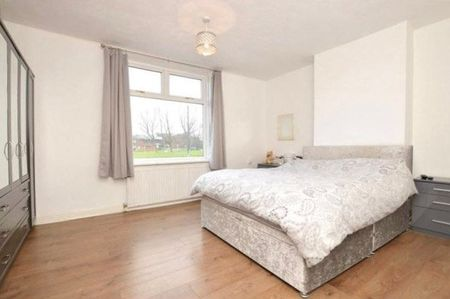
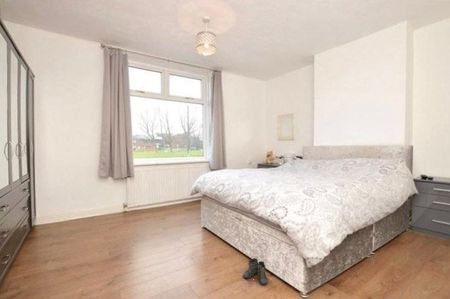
+ boots [242,257,269,286]
